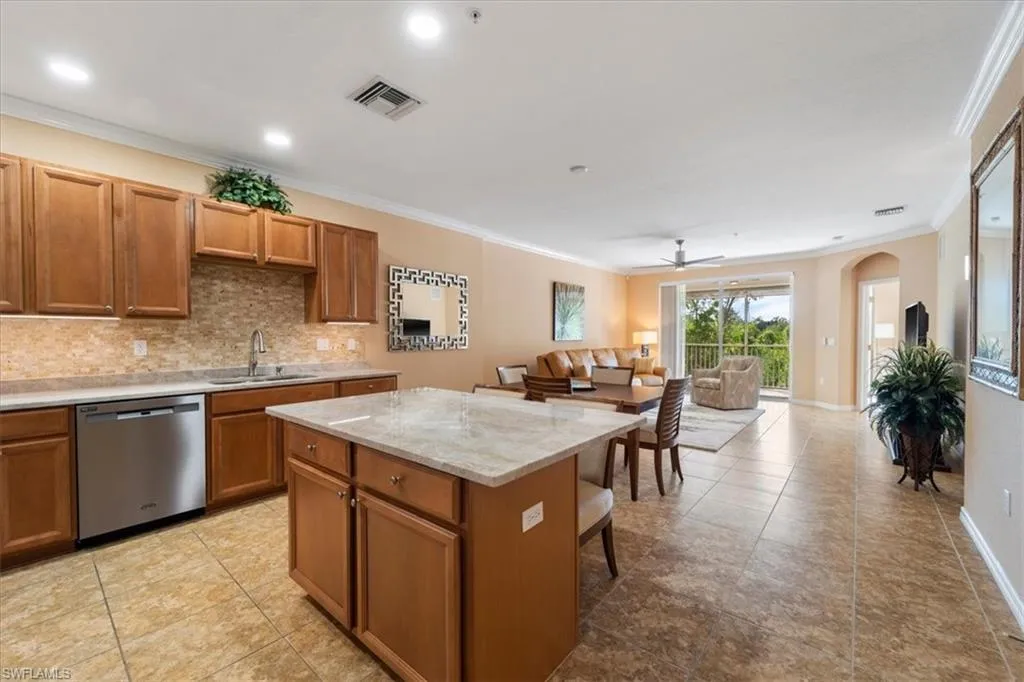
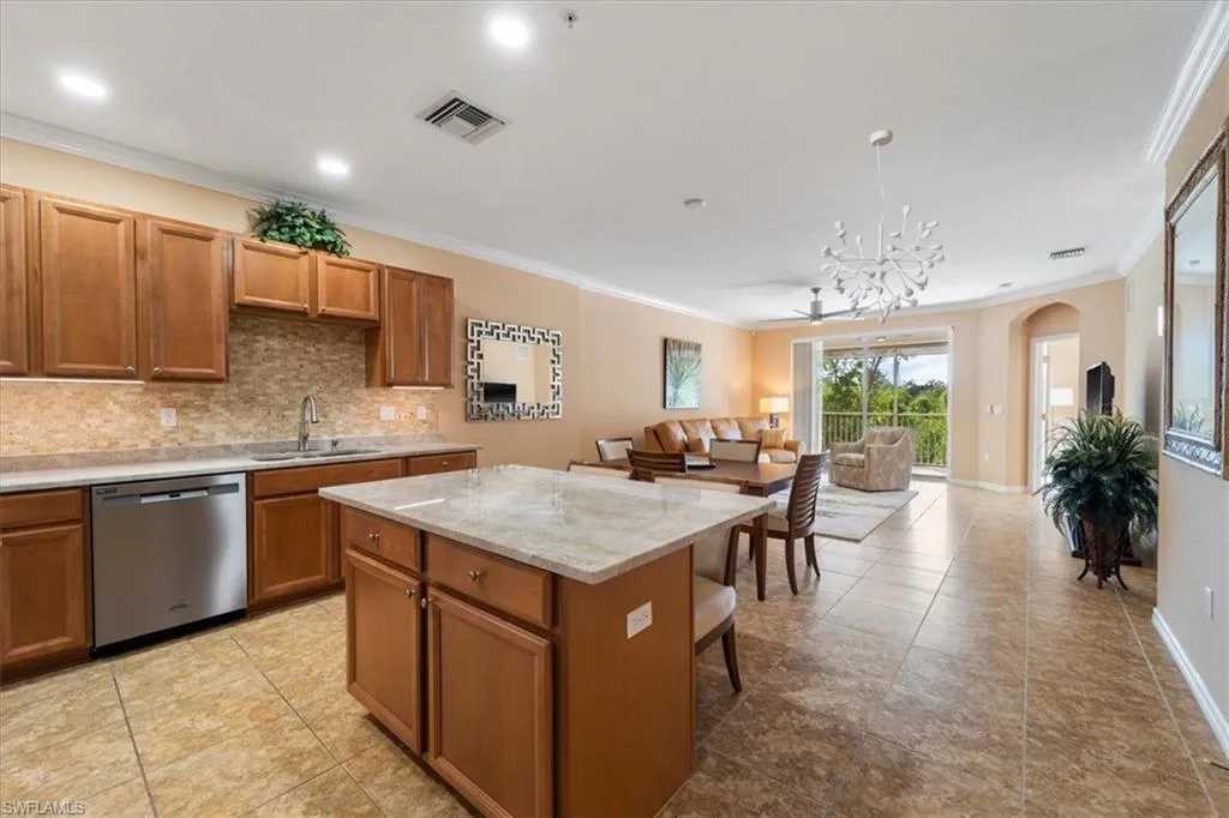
+ chandelier [820,128,946,325]
